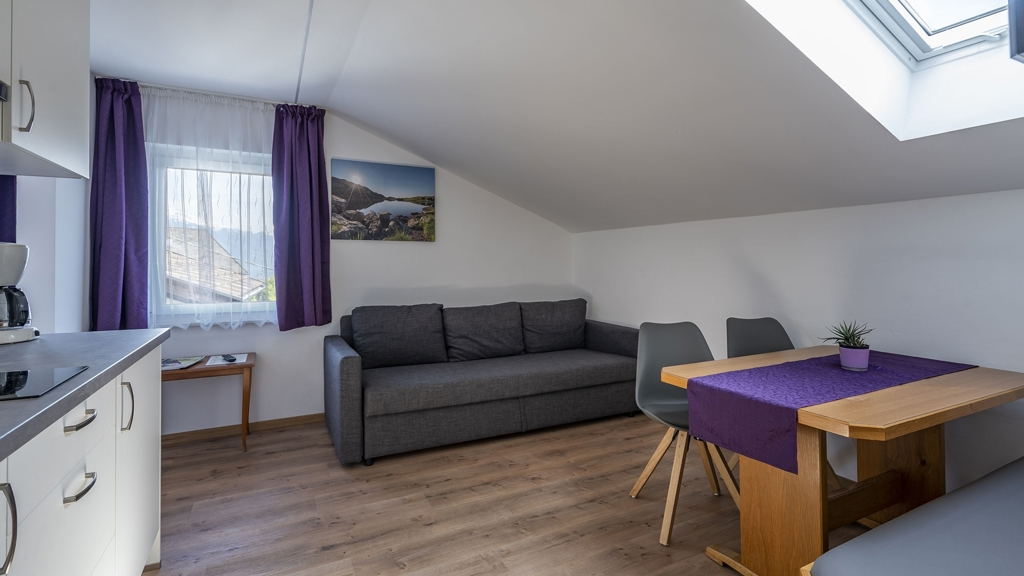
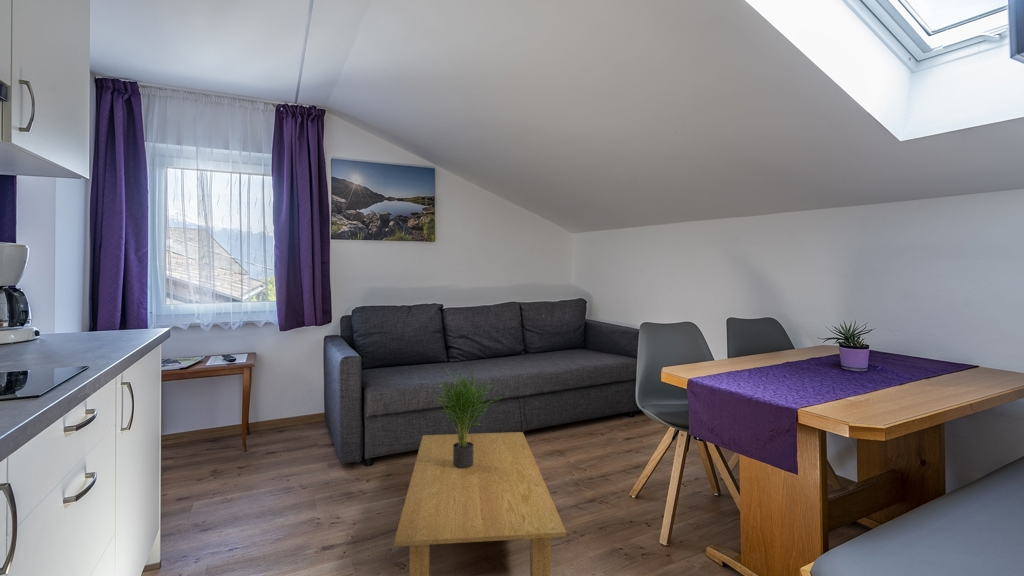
+ potted plant [433,368,502,468]
+ coffee table [393,431,567,576]
